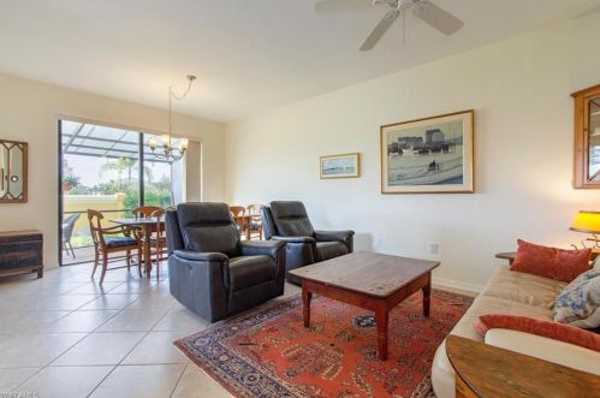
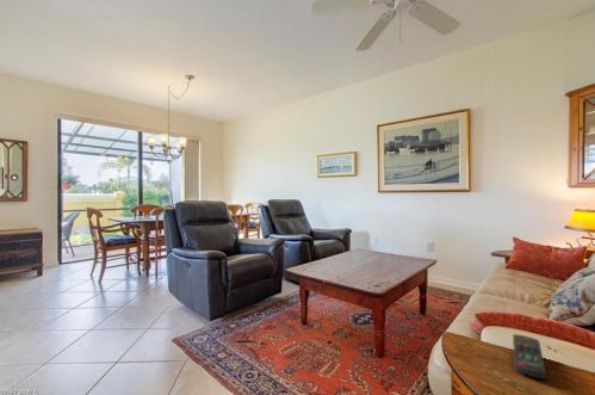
+ remote control [512,333,547,379]
